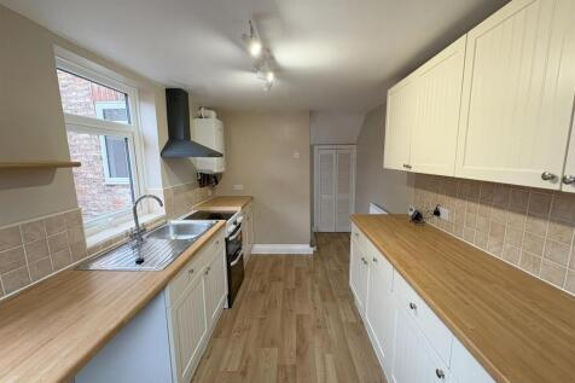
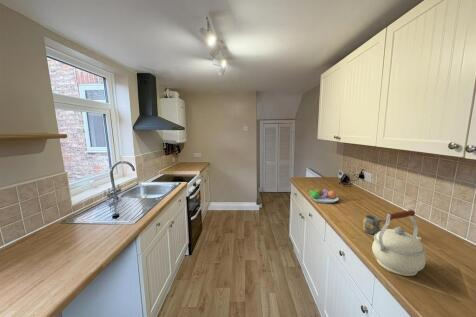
+ mug [362,214,386,235]
+ kettle [371,209,427,277]
+ fruit bowl [306,186,340,204]
